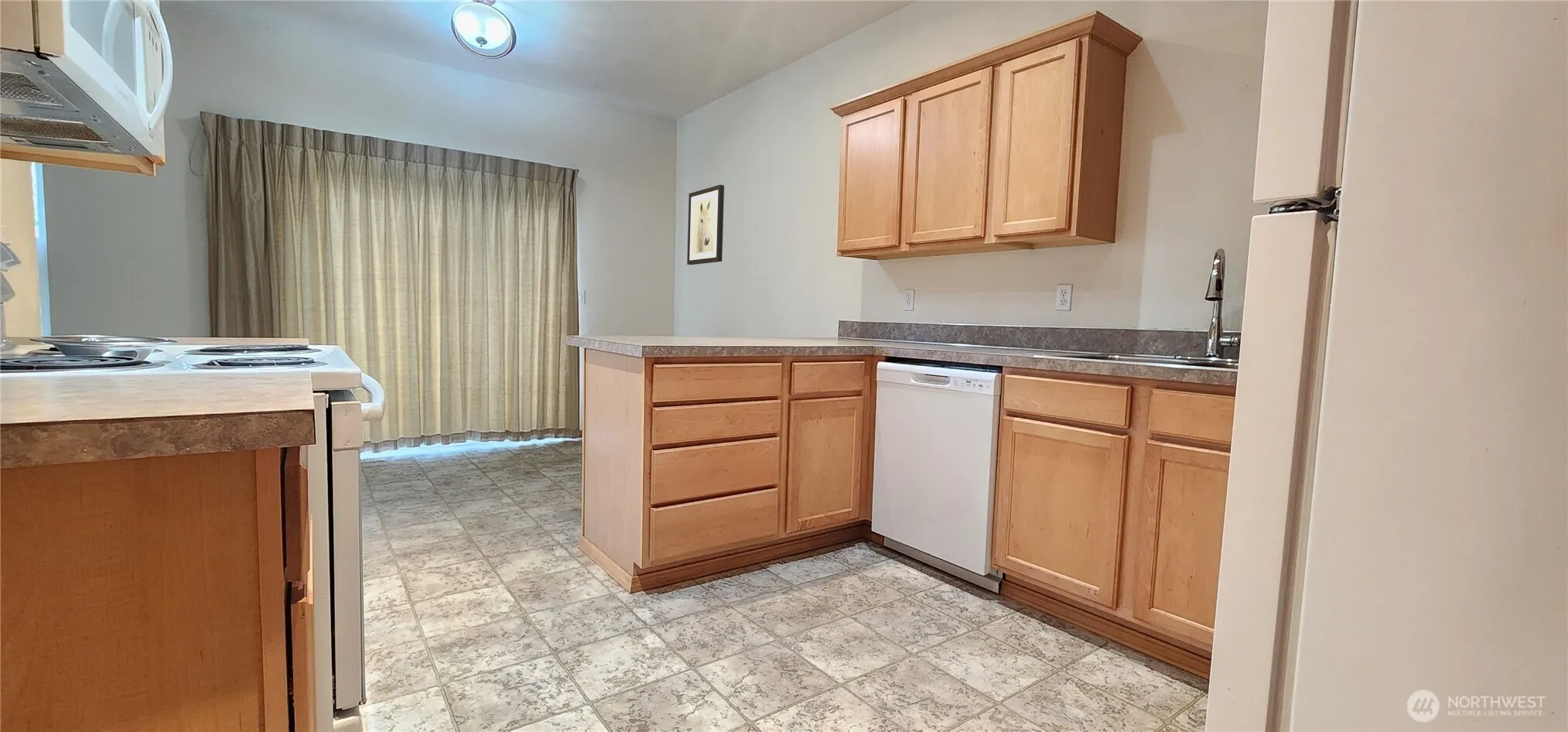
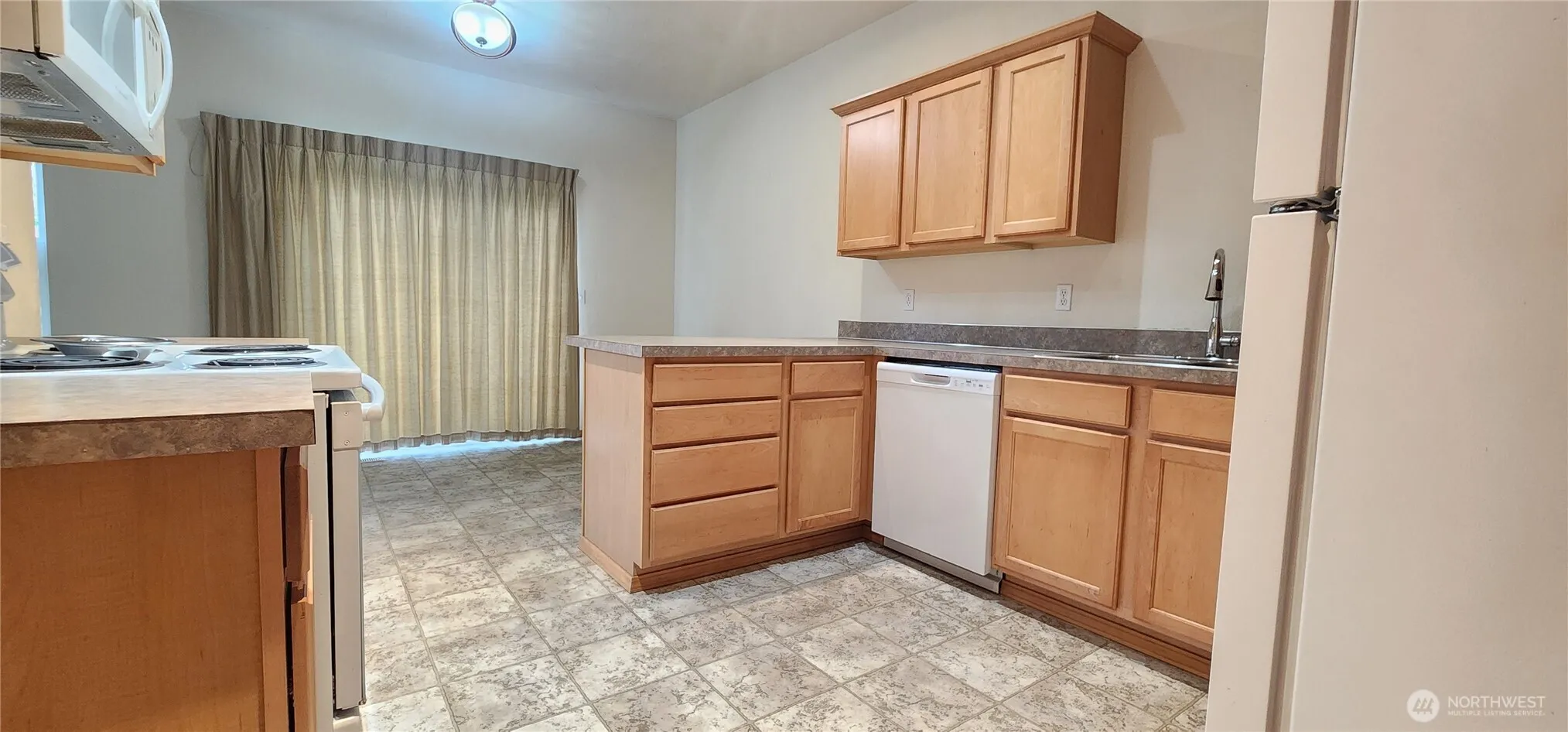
- wall art [686,184,725,265]
